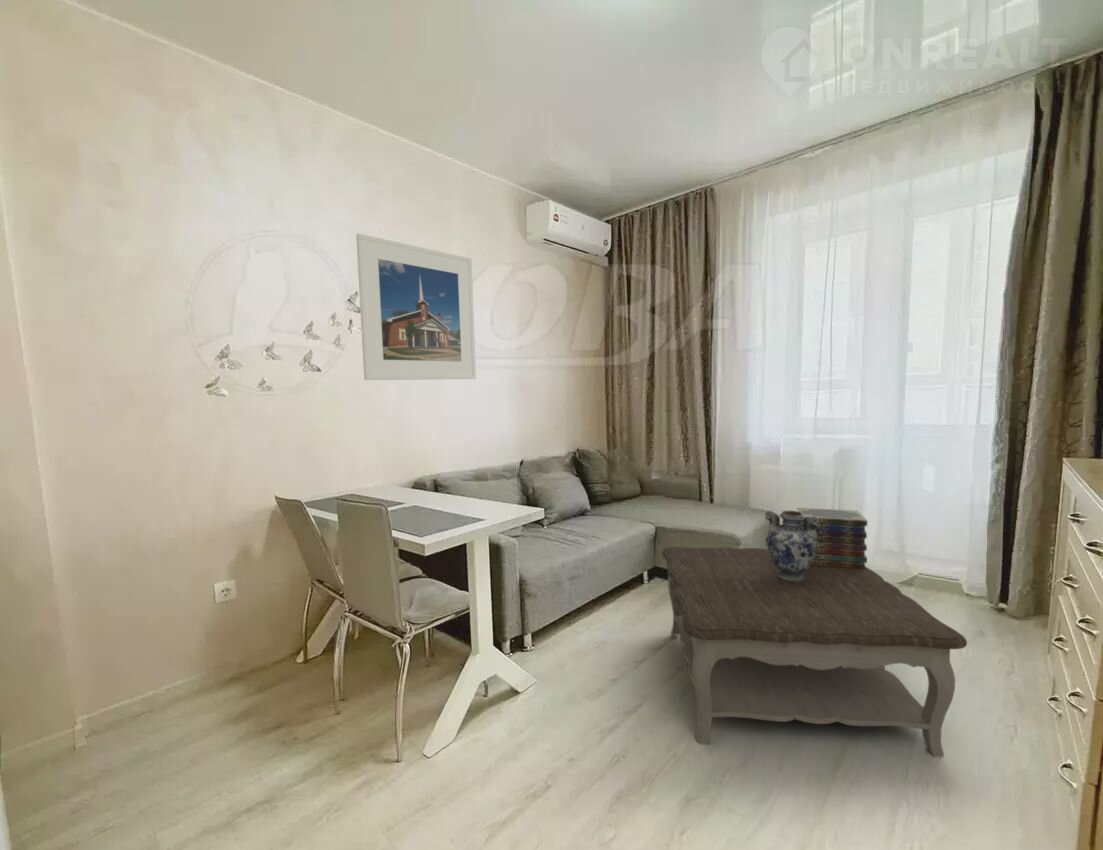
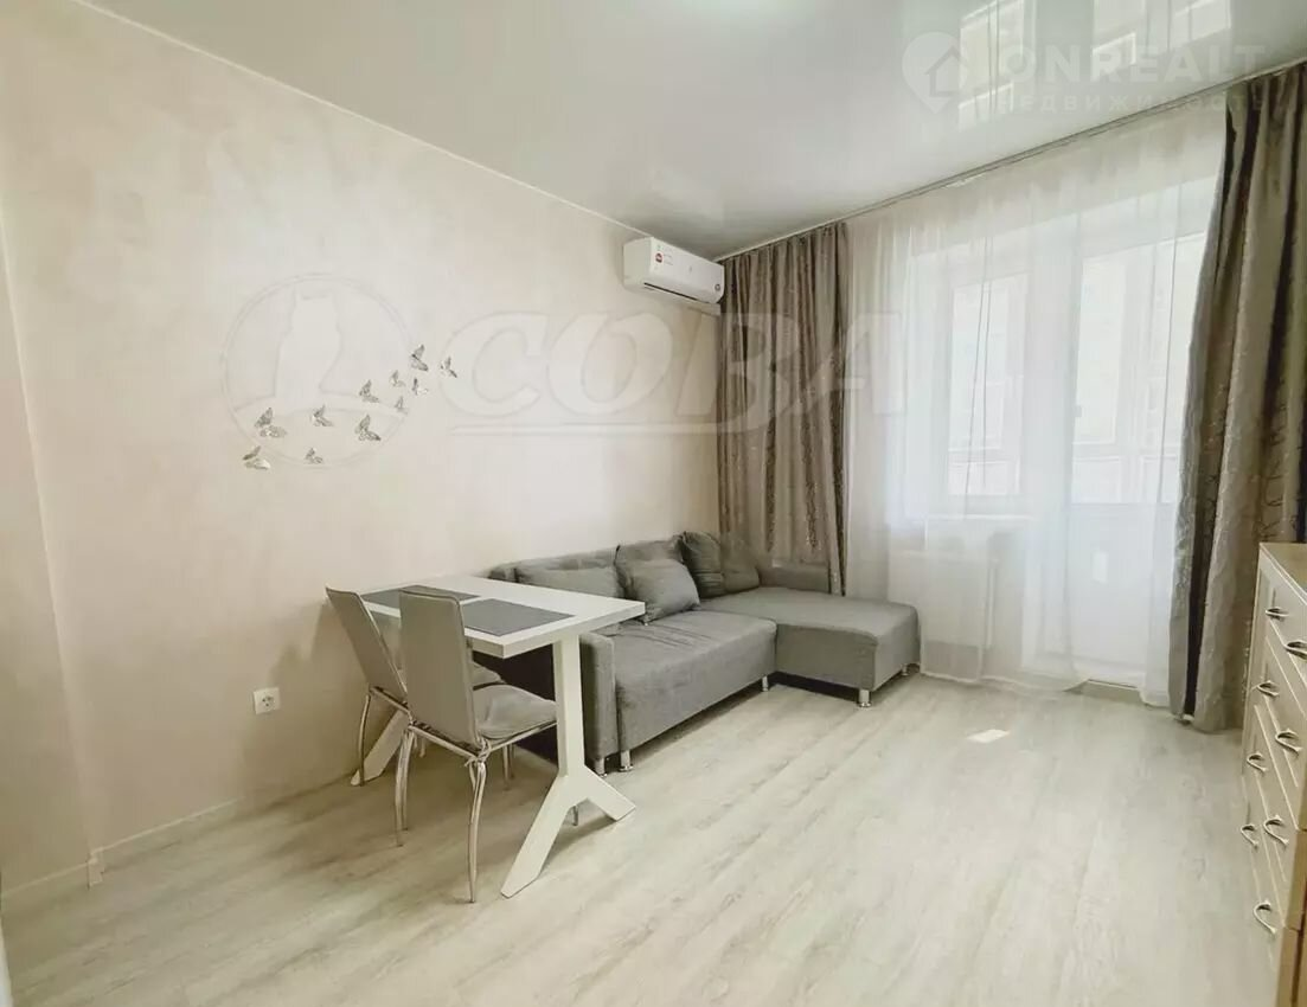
- book stack [796,507,868,569]
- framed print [355,233,477,381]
- coffee table [661,546,968,758]
- decorative vase [764,510,820,582]
